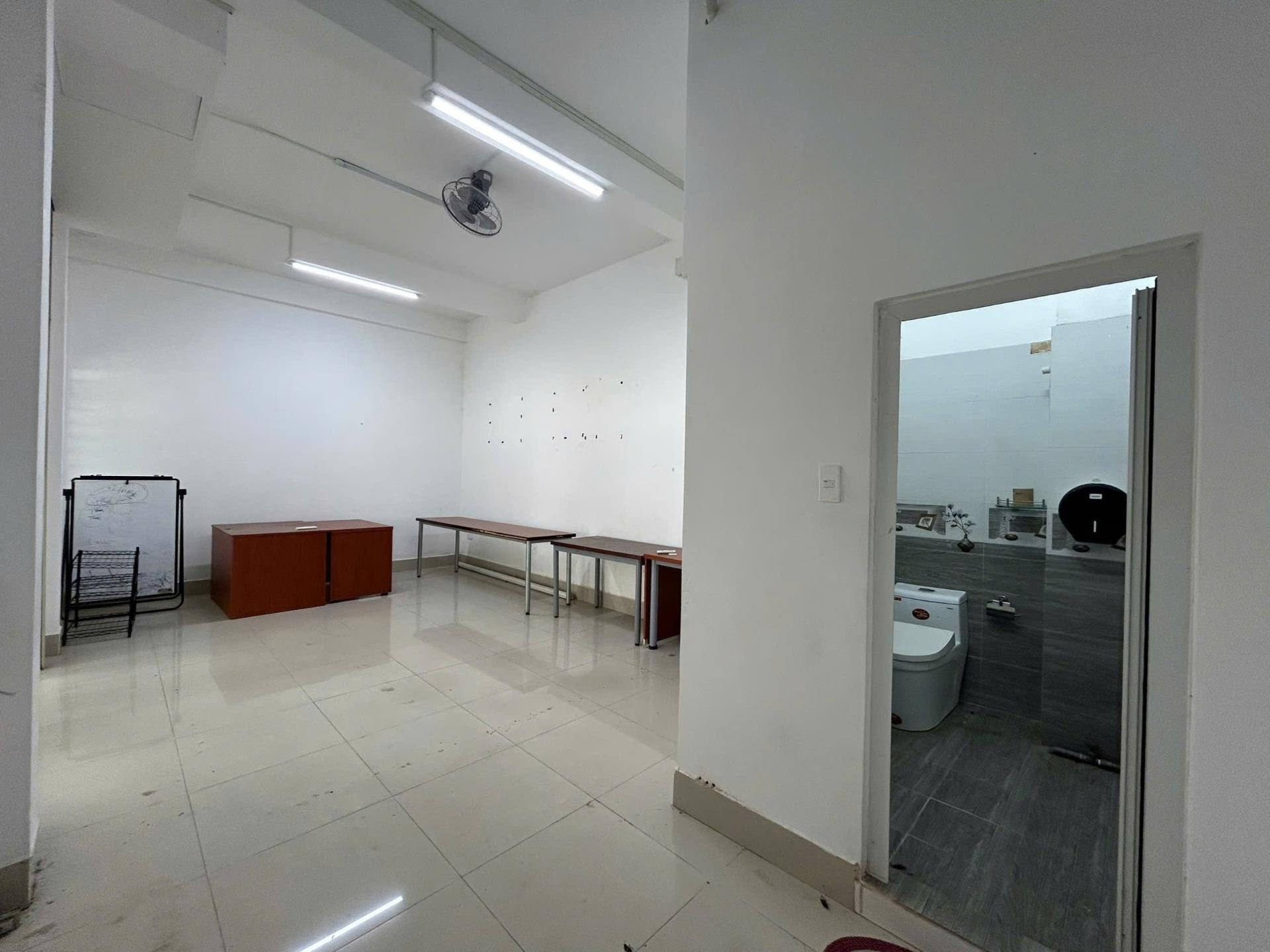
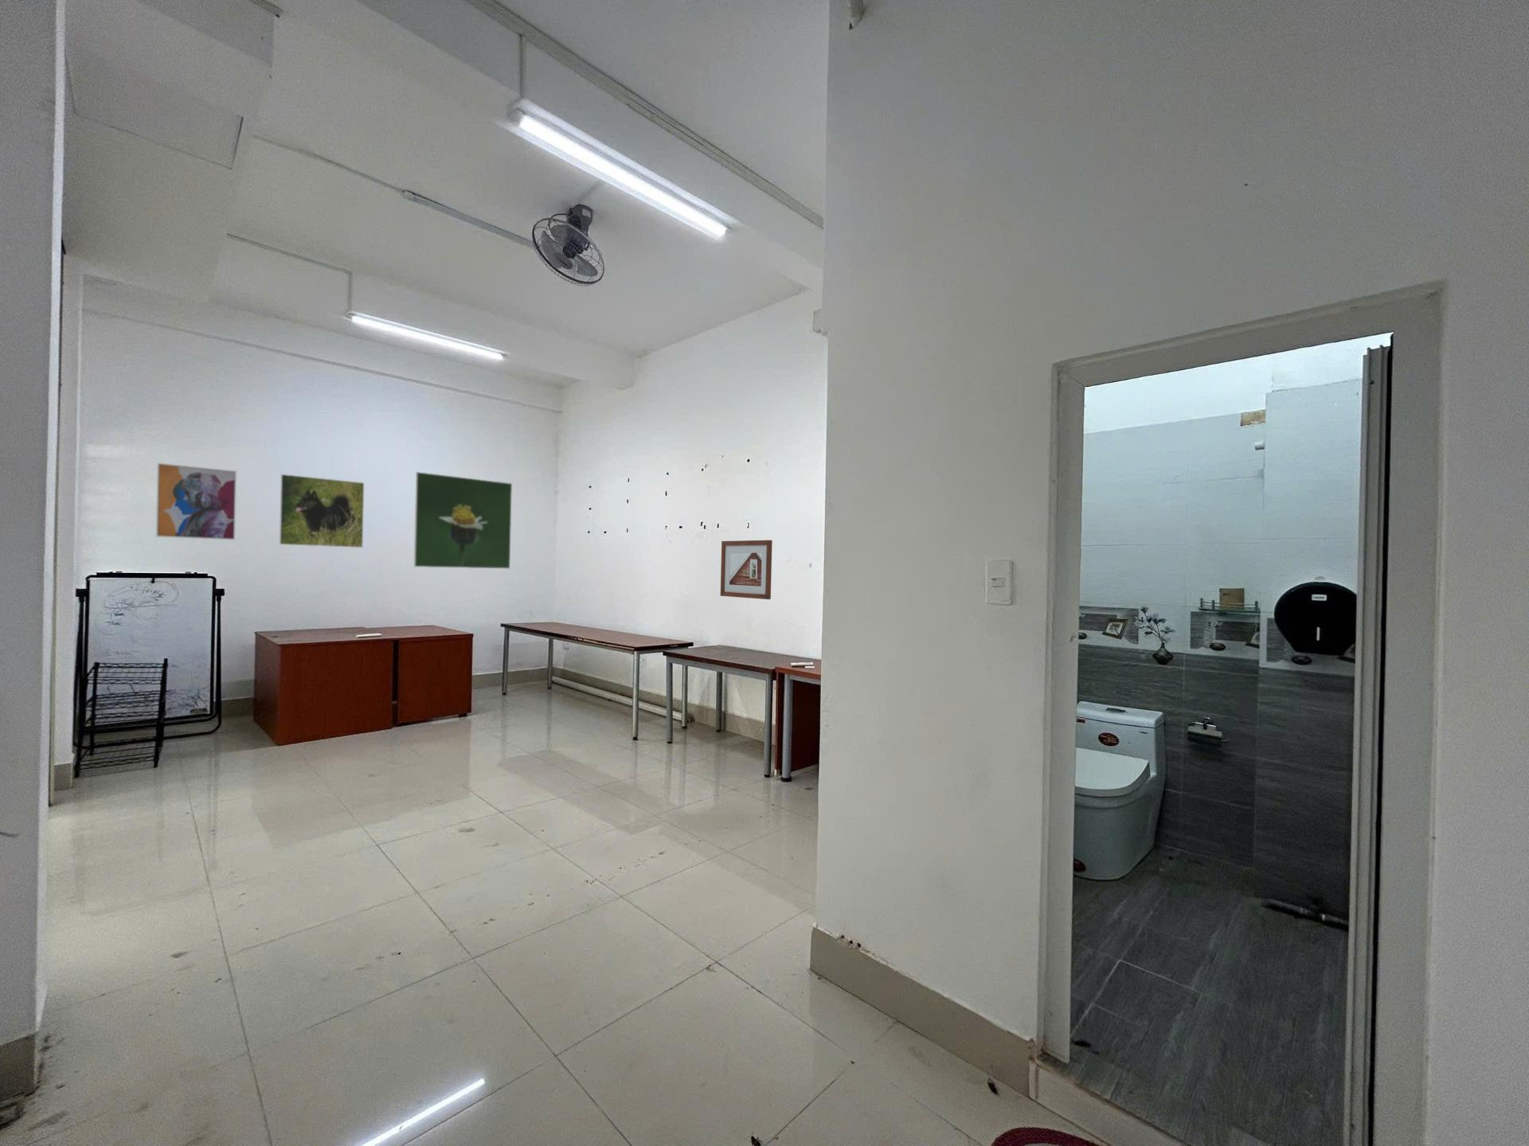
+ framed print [279,473,365,549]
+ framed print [413,471,513,569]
+ wall art [155,462,237,542]
+ picture frame [720,539,773,599]
